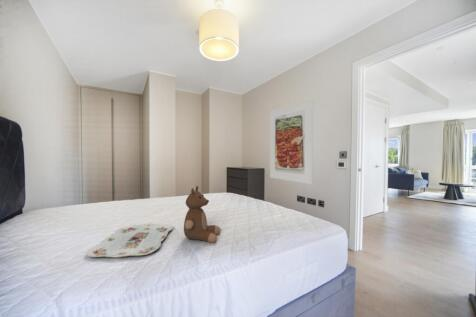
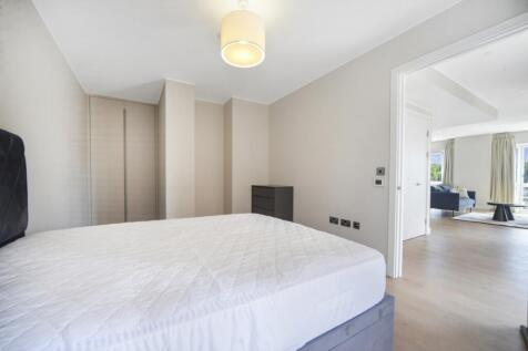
- teddy bear [183,185,222,244]
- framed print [269,98,314,185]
- serving tray [86,223,174,258]
